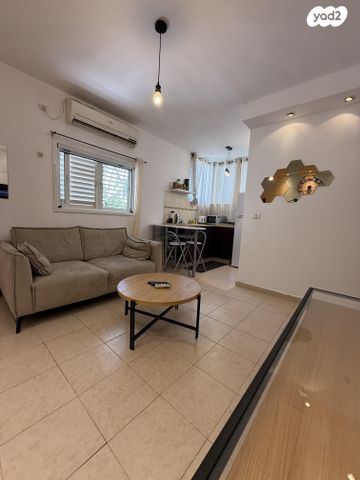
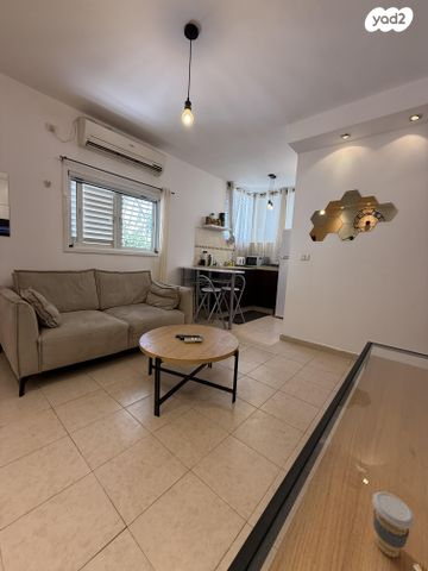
+ coffee cup [371,491,416,558]
